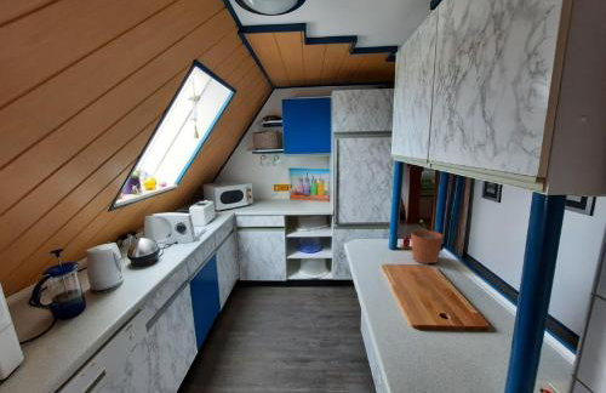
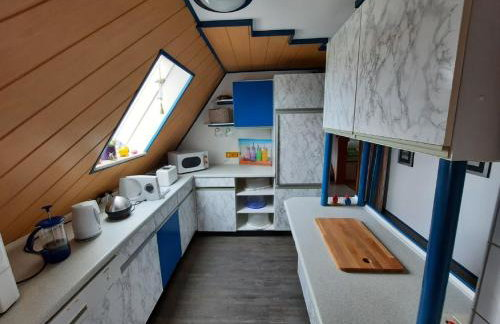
- plant pot [410,218,444,266]
